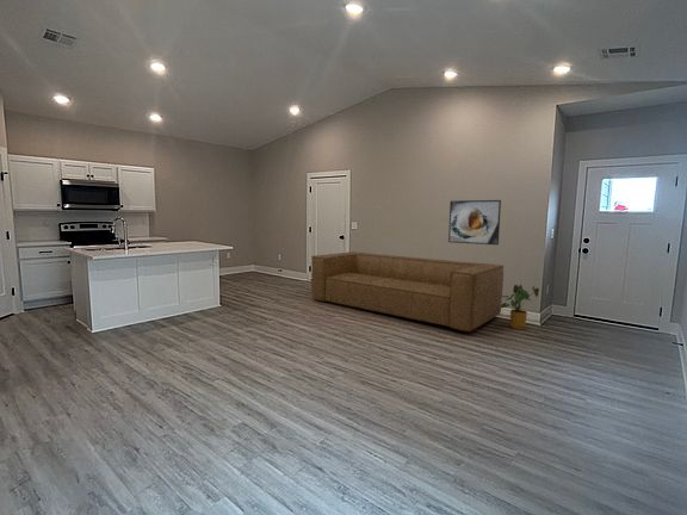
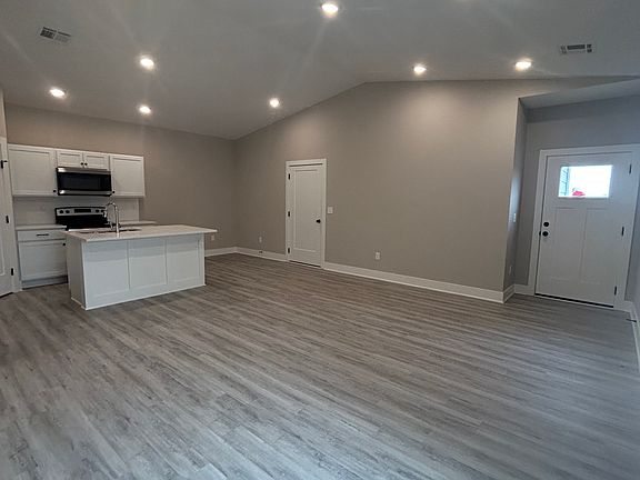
- sofa [310,250,505,333]
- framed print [447,199,502,246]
- house plant [501,284,540,330]
